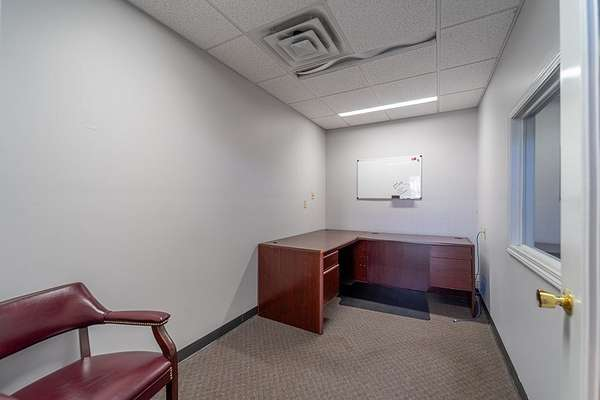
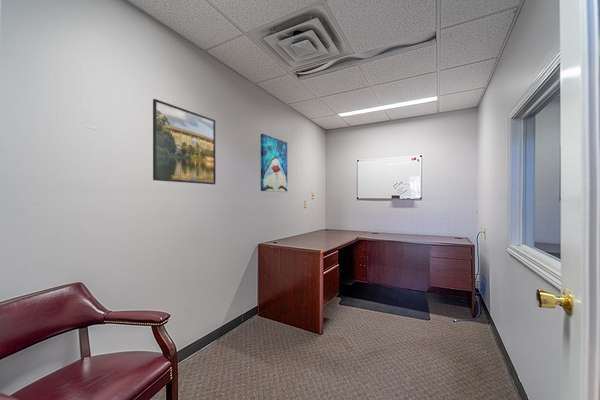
+ wall art [260,133,288,193]
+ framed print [152,98,217,185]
